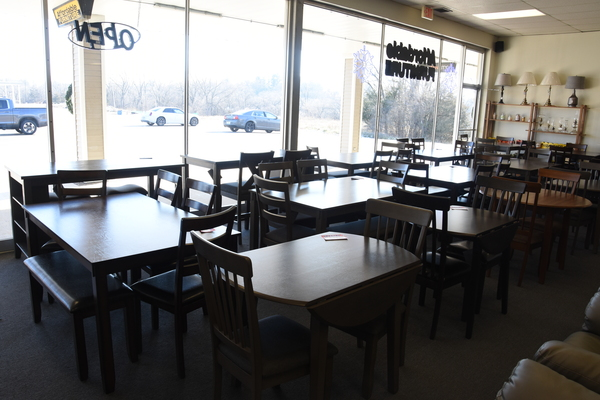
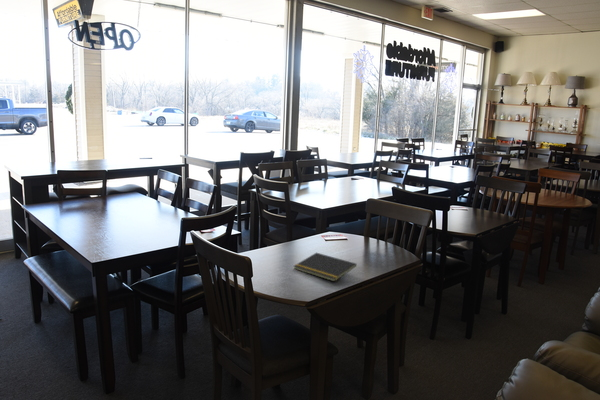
+ notepad [293,252,358,282]
